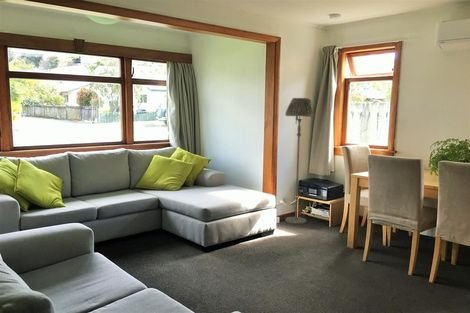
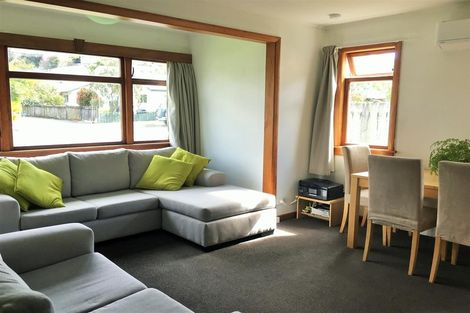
- floor lamp [284,97,315,225]
